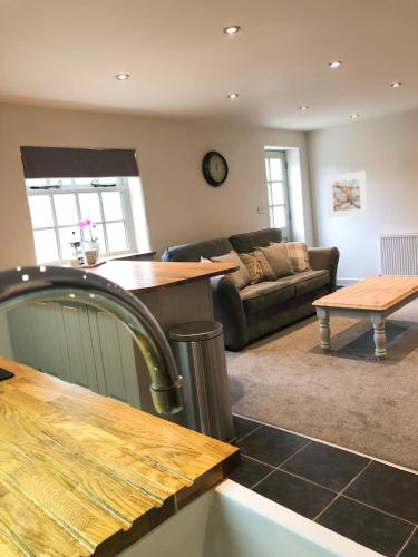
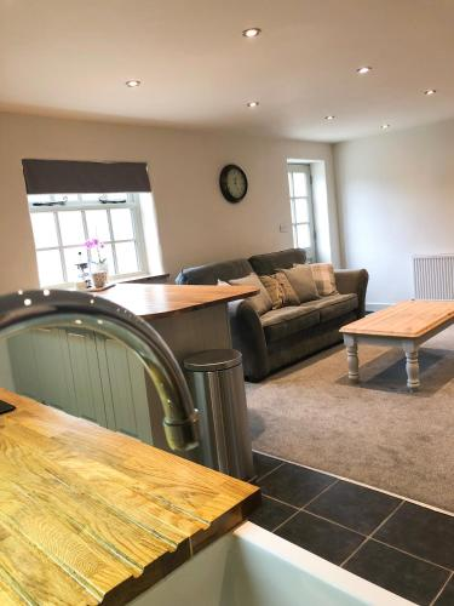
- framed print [324,169,369,219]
